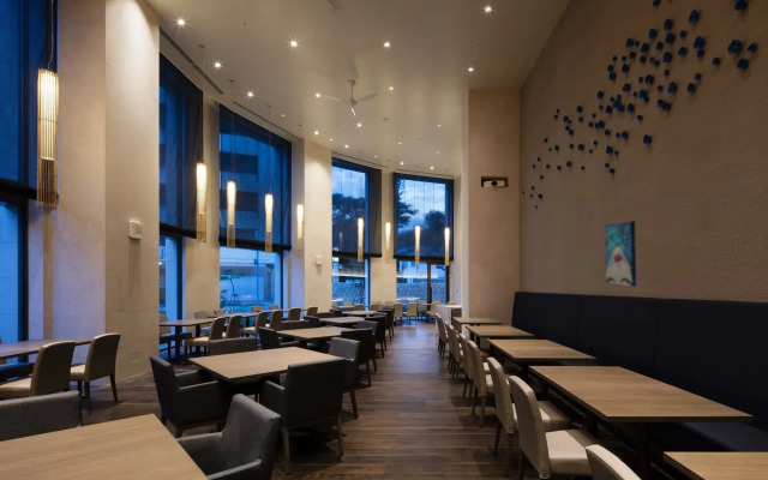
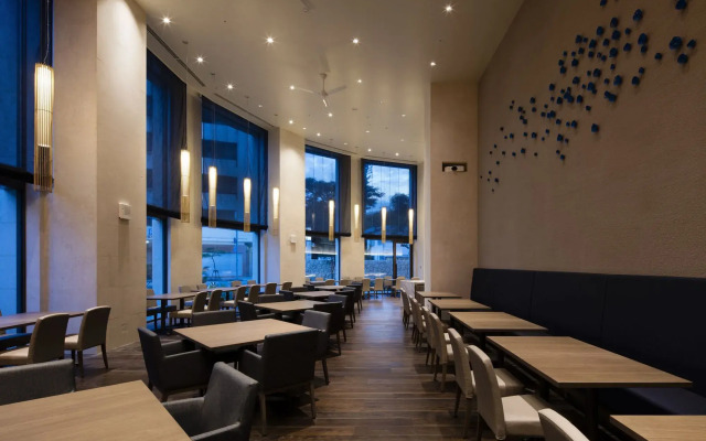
- wall art [604,220,637,288]
